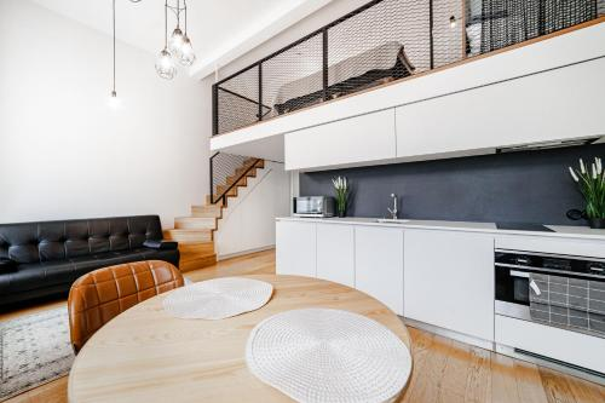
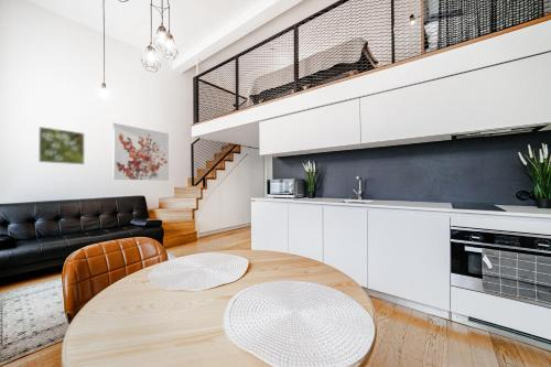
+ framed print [37,126,85,165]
+ wall art [112,122,170,182]
